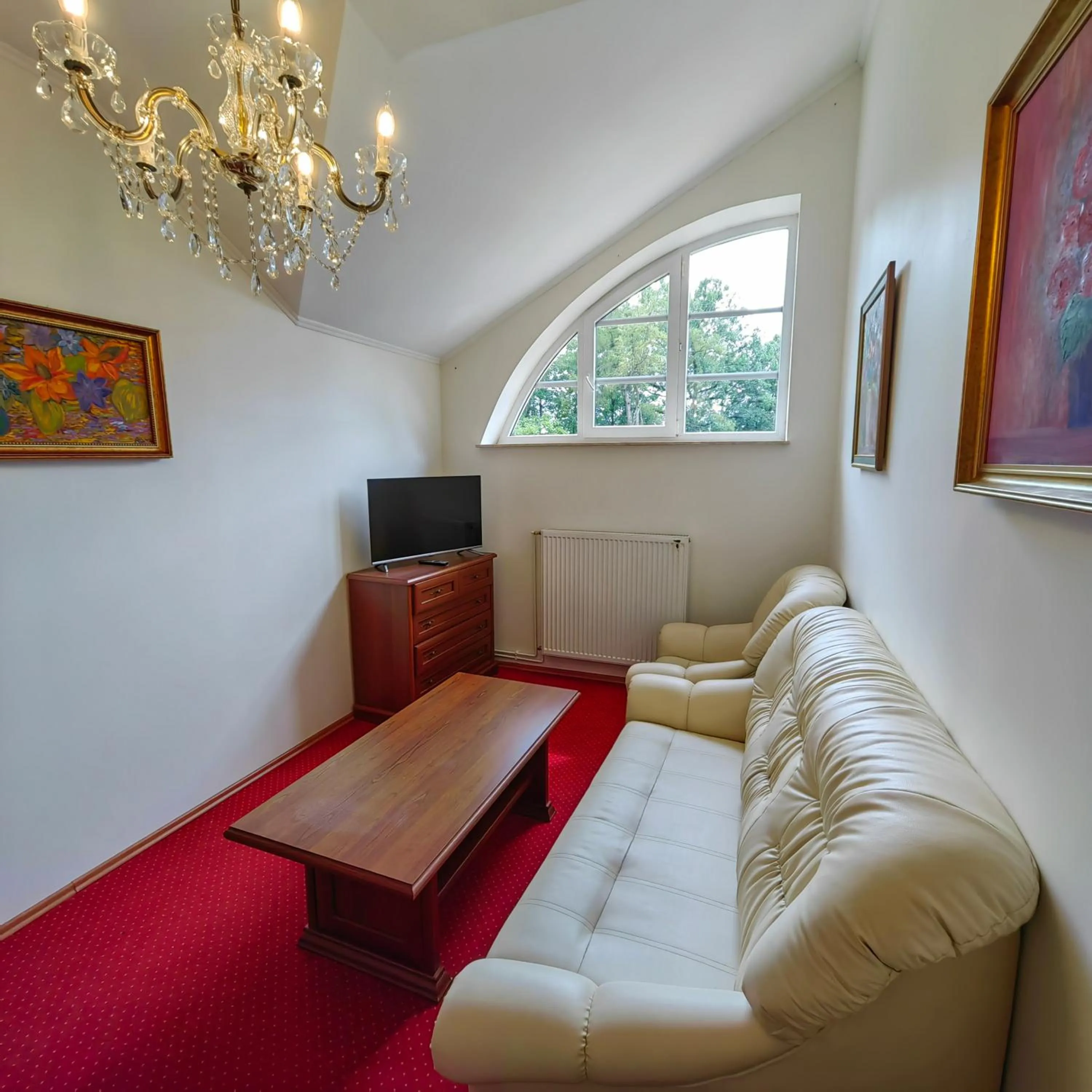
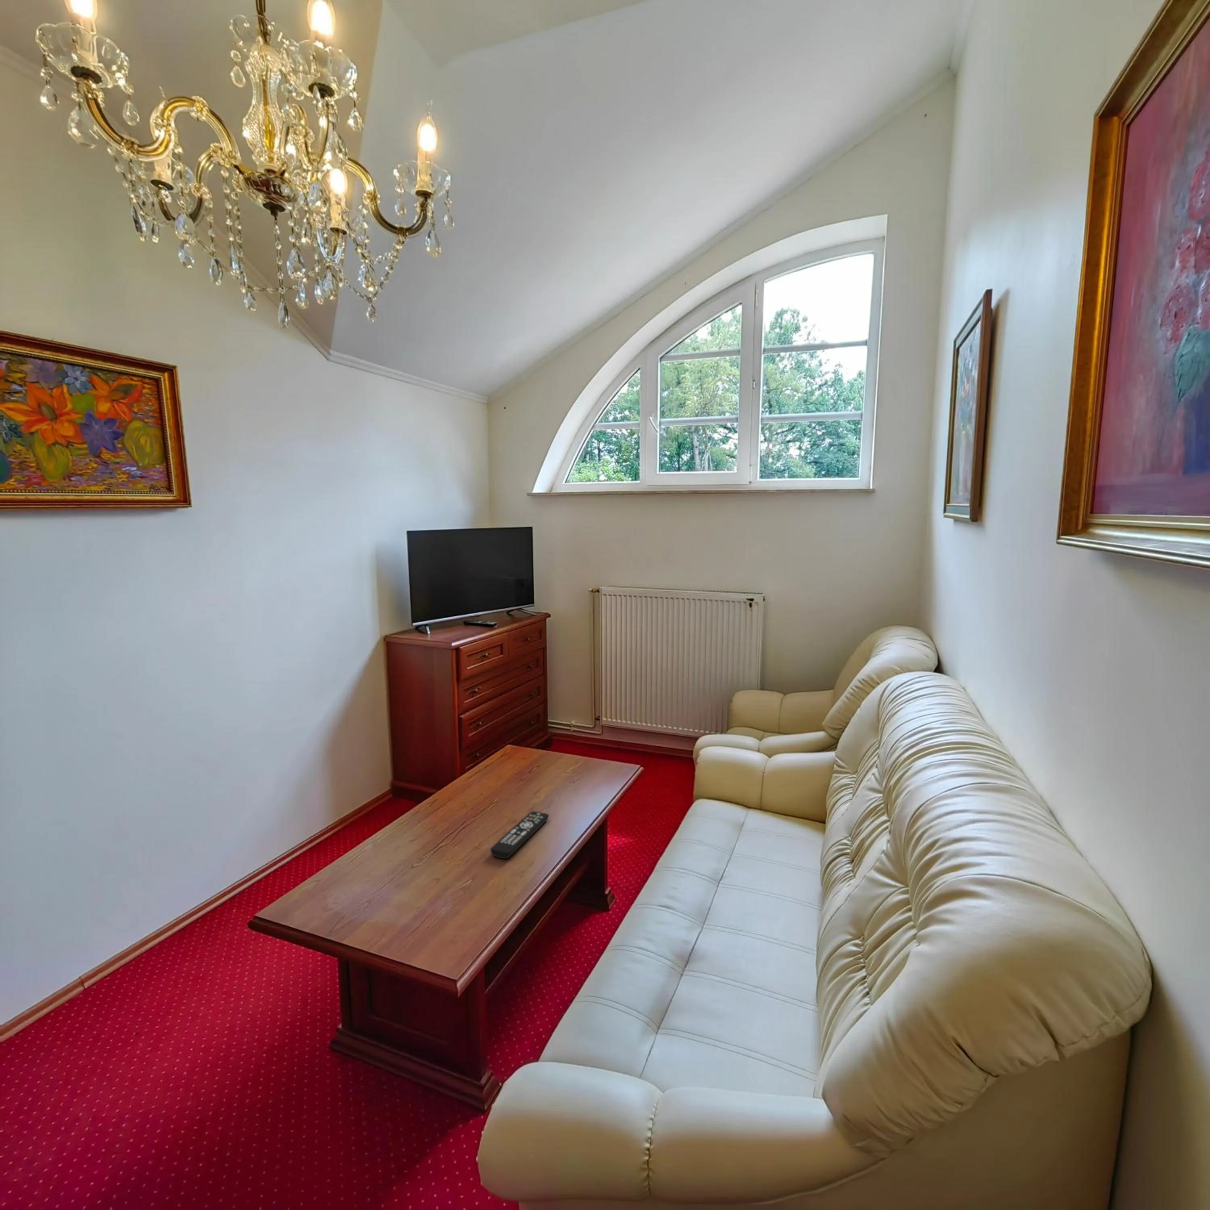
+ remote control [490,811,550,859]
